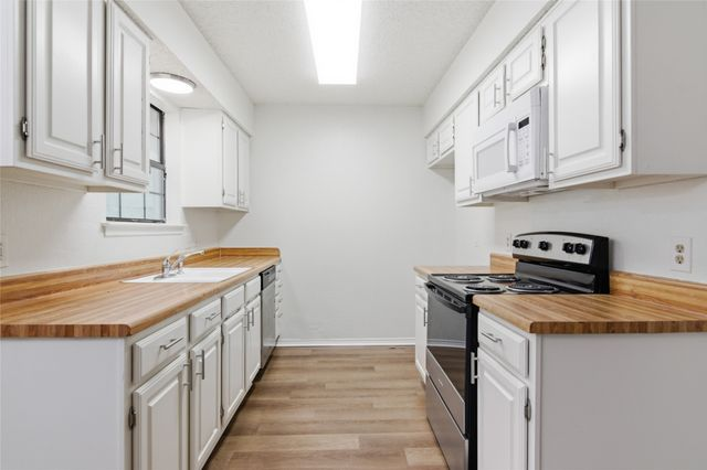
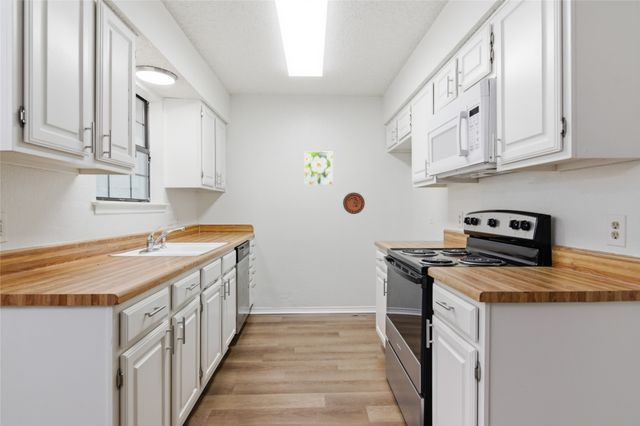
+ decorative plate [342,192,366,215]
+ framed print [303,150,334,186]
